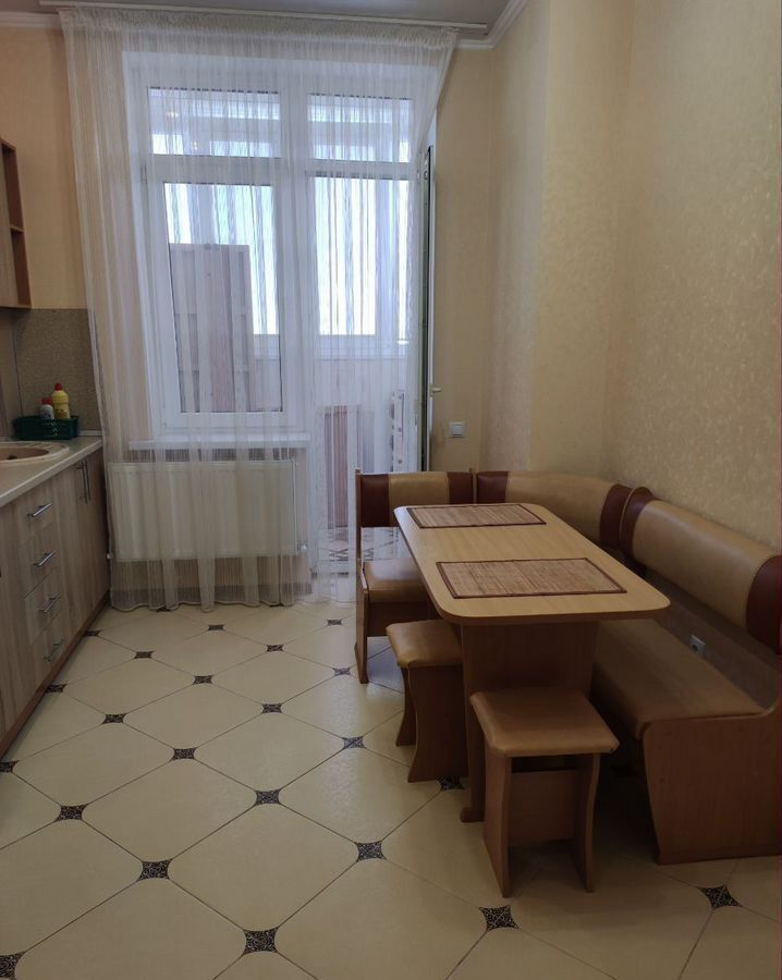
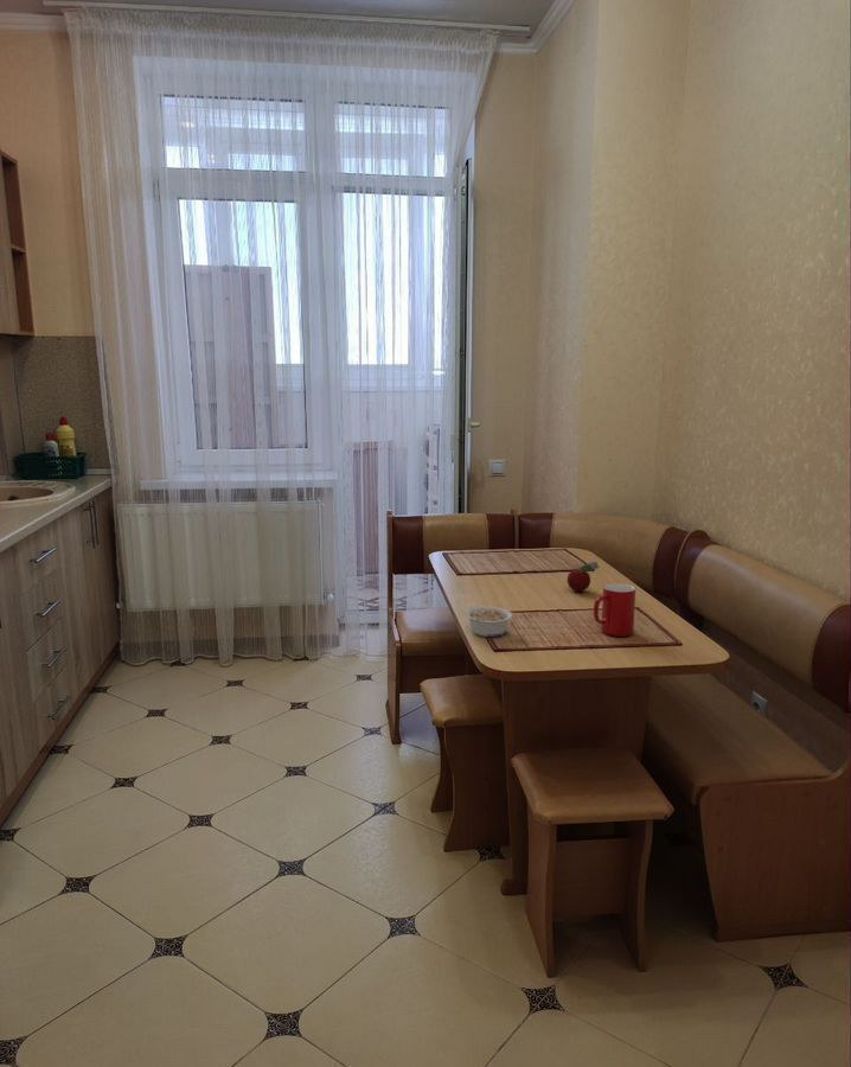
+ cup [593,583,636,638]
+ fruit [567,561,600,593]
+ legume [465,605,513,638]
